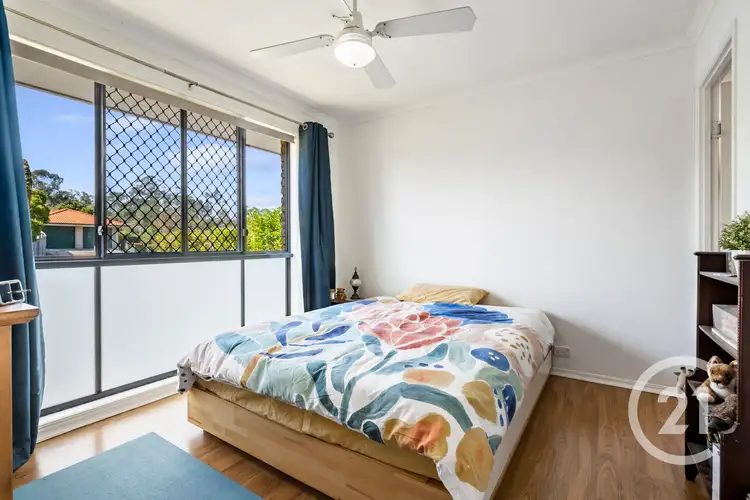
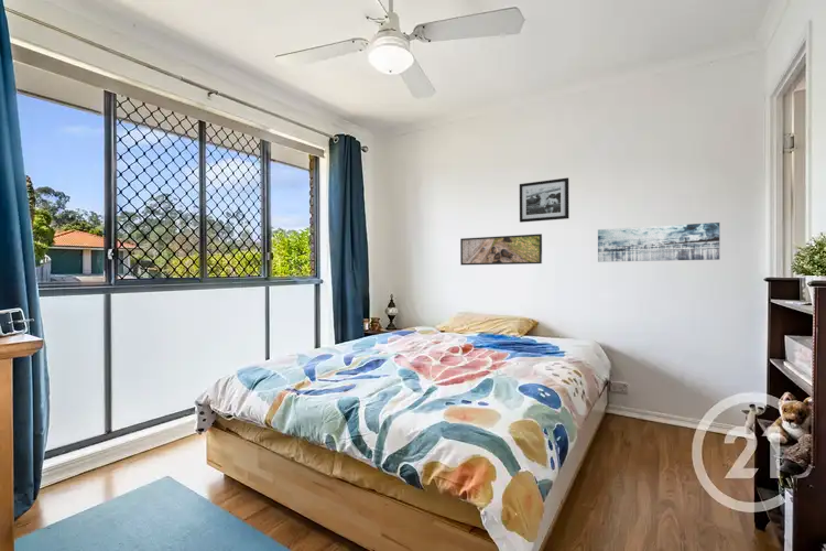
+ wall art [597,222,720,263]
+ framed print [459,233,543,267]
+ picture frame [519,176,570,224]
